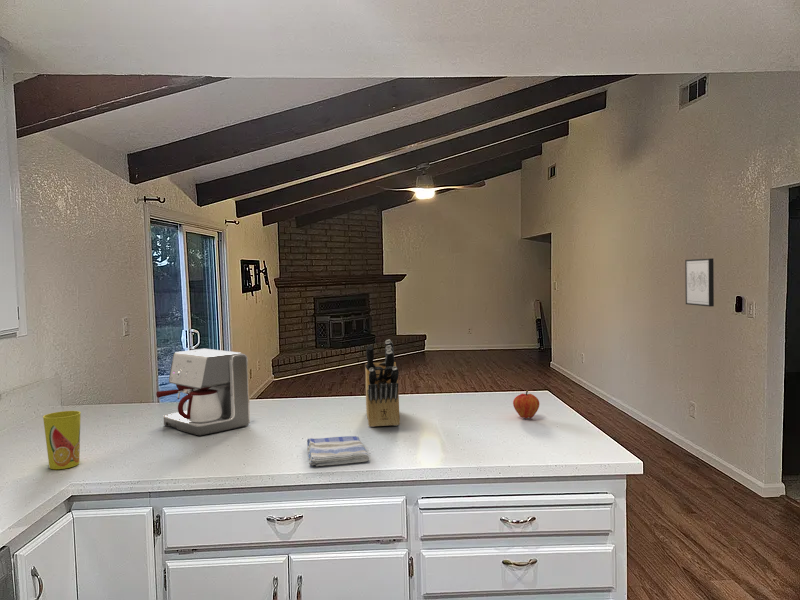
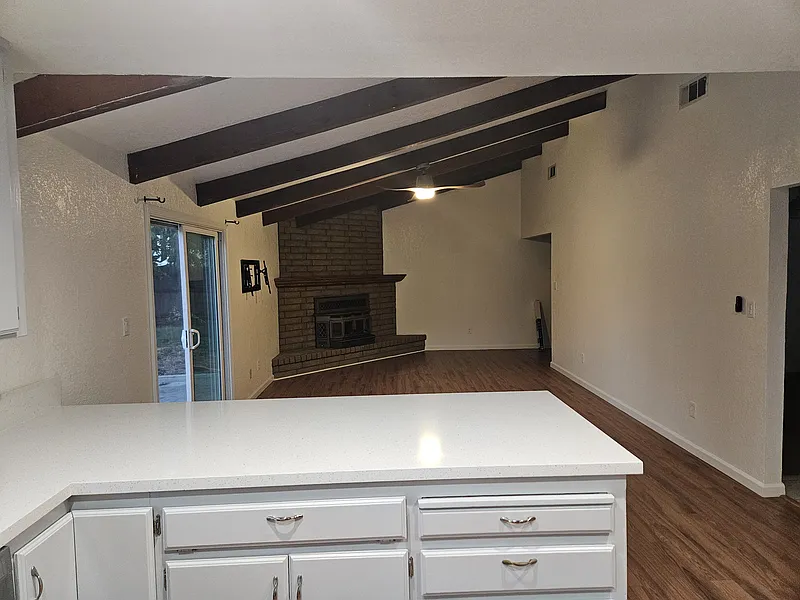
- wall art [684,258,715,308]
- cup [42,410,82,470]
- coffee maker [155,348,251,437]
- dish towel [306,435,370,467]
- knife block [364,339,401,428]
- fruit [512,389,540,420]
